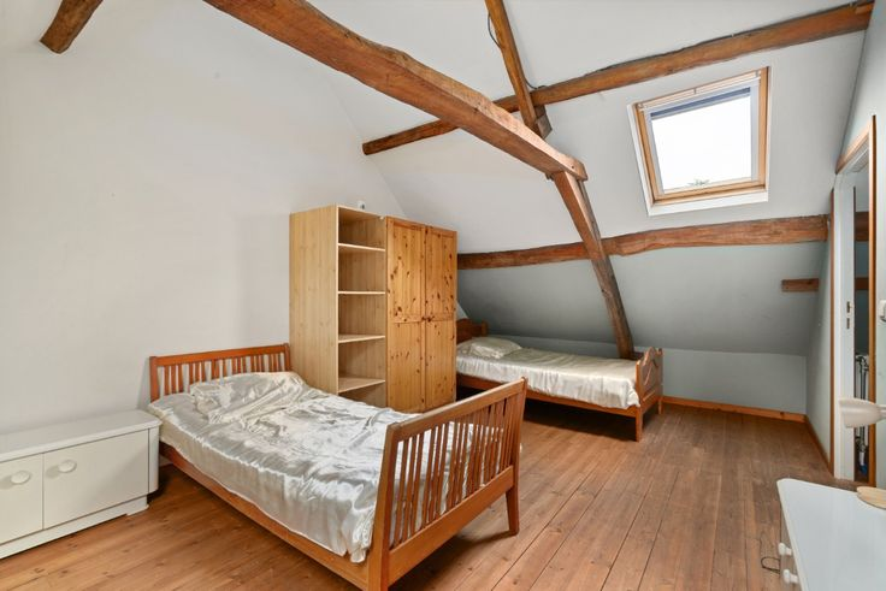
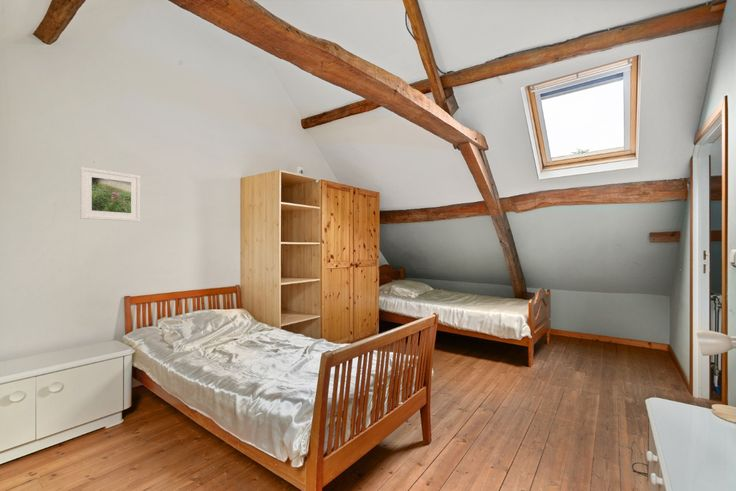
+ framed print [79,166,141,223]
